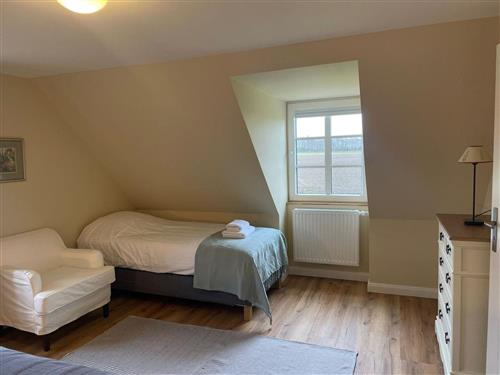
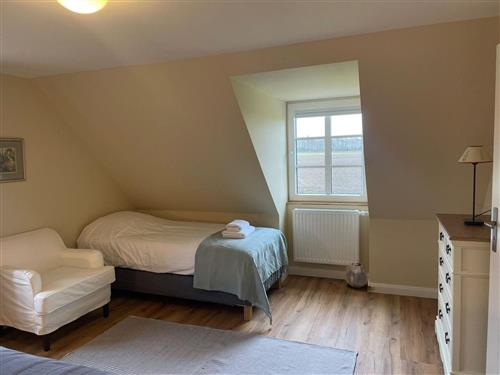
+ planter [345,262,368,289]
